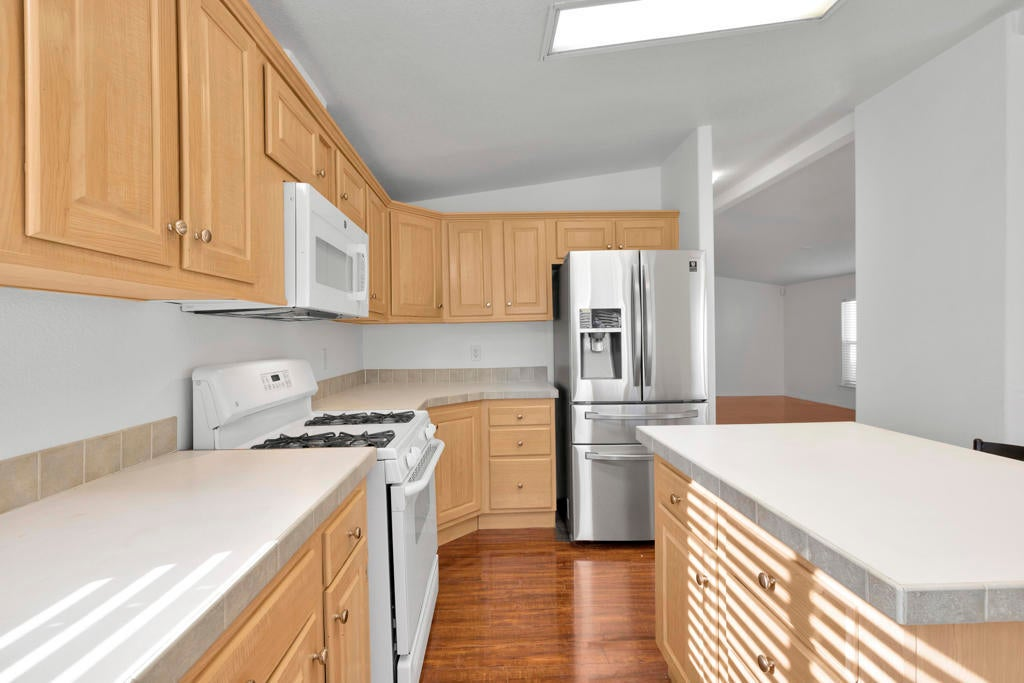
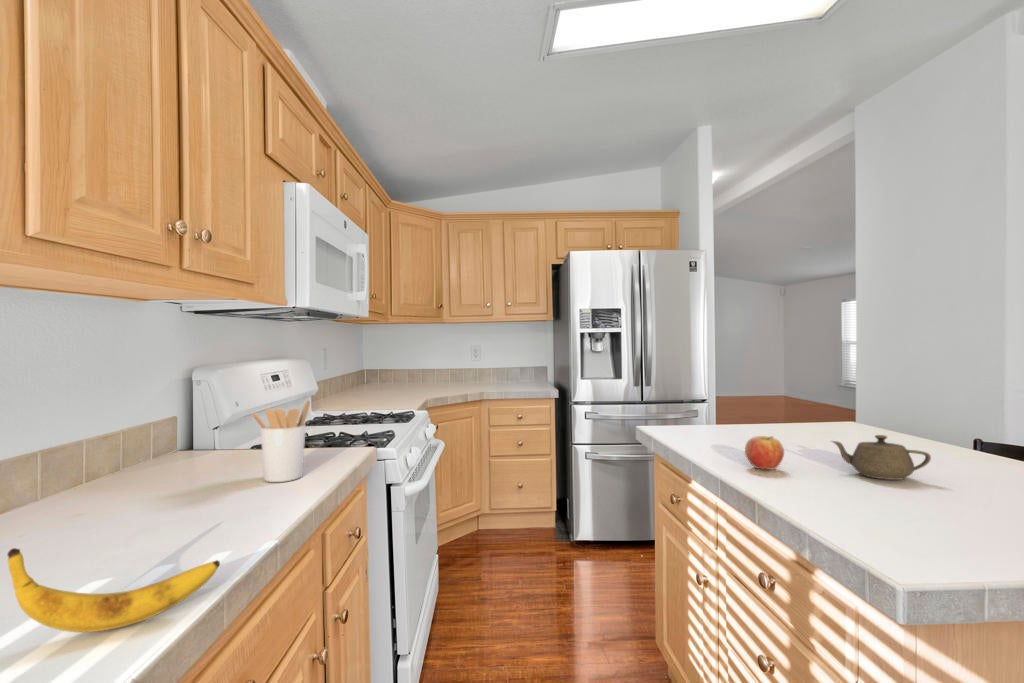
+ utensil holder [250,399,311,483]
+ teapot [830,434,932,481]
+ fruit [744,435,785,471]
+ banana [6,547,221,633]
